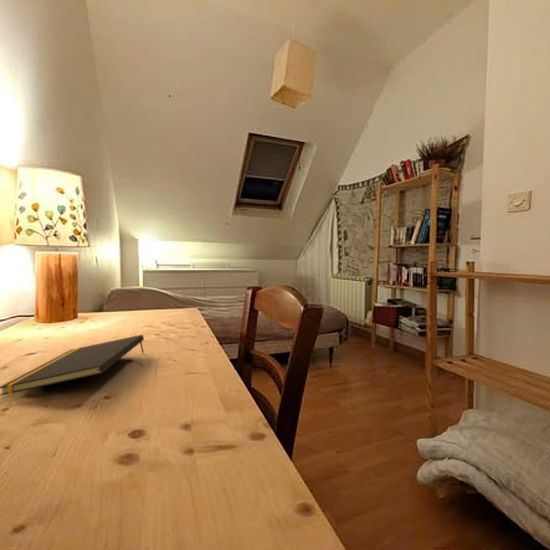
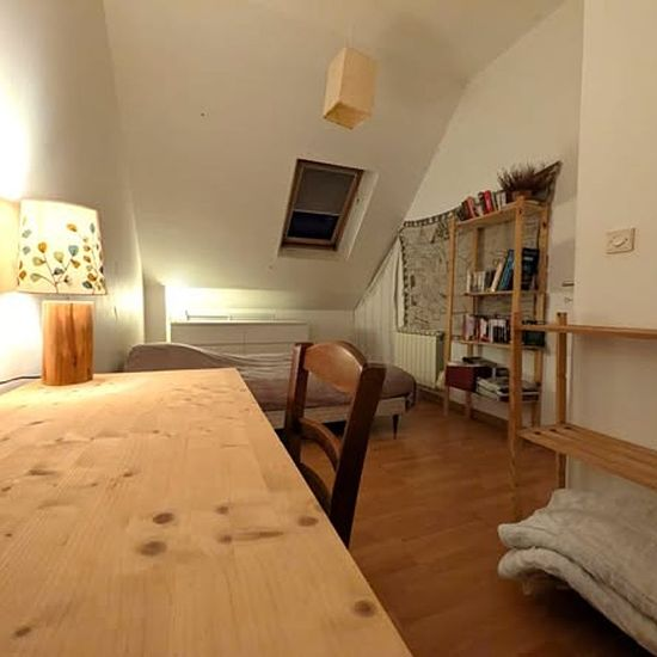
- notepad [0,334,145,397]
